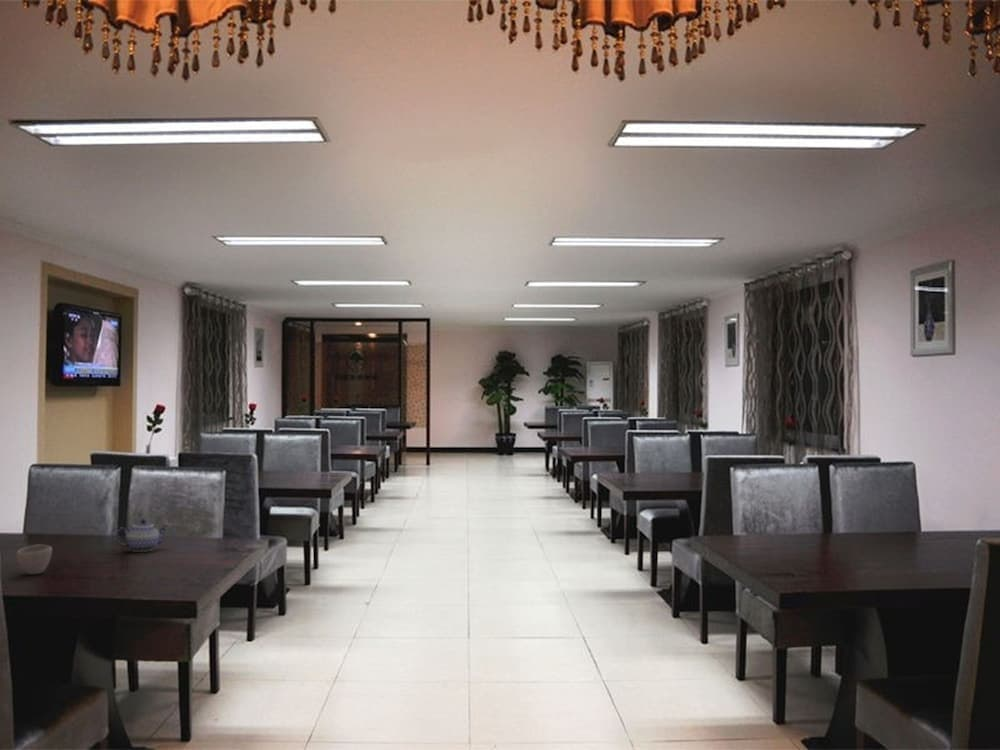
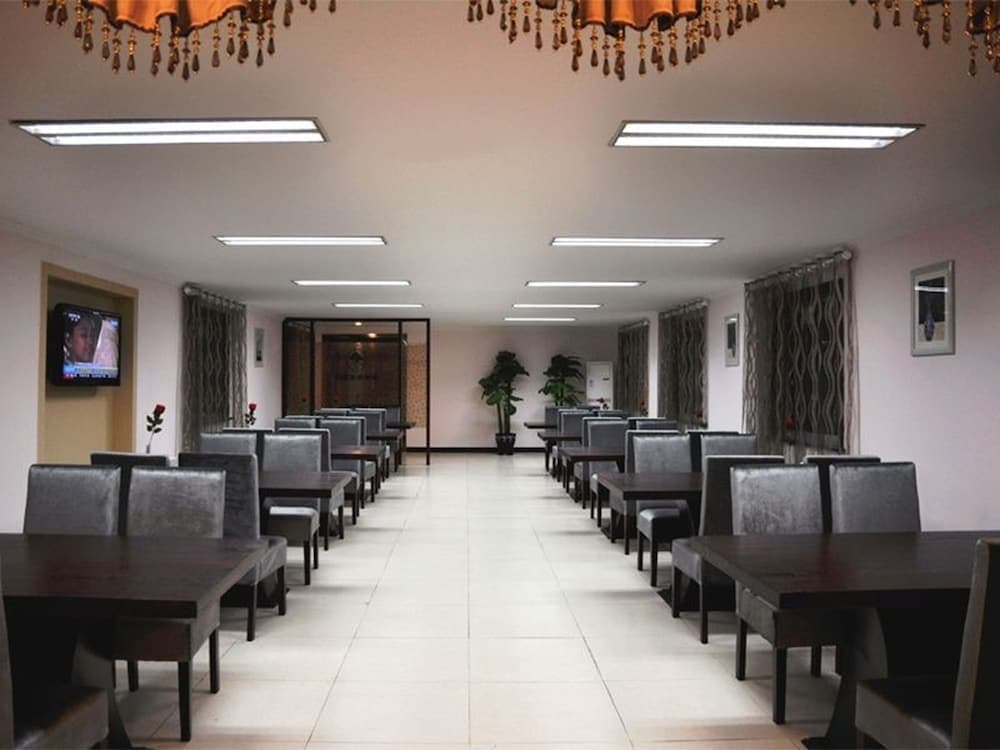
- teapot [114,518,170,553]
- cup [15,544,53,576]
